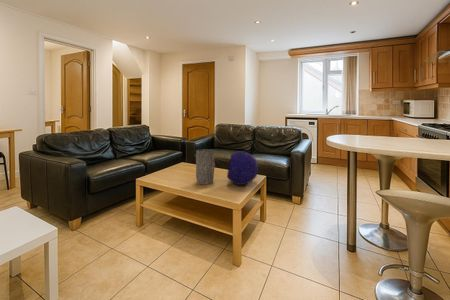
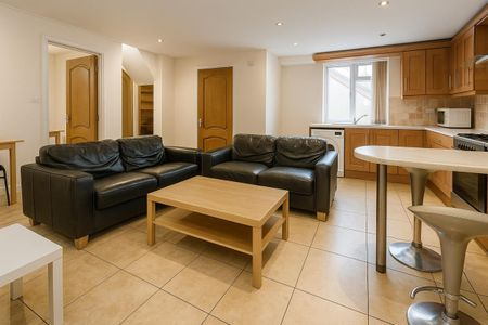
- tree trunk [195,148,216,186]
- decorative orb [226,150,259,186]
